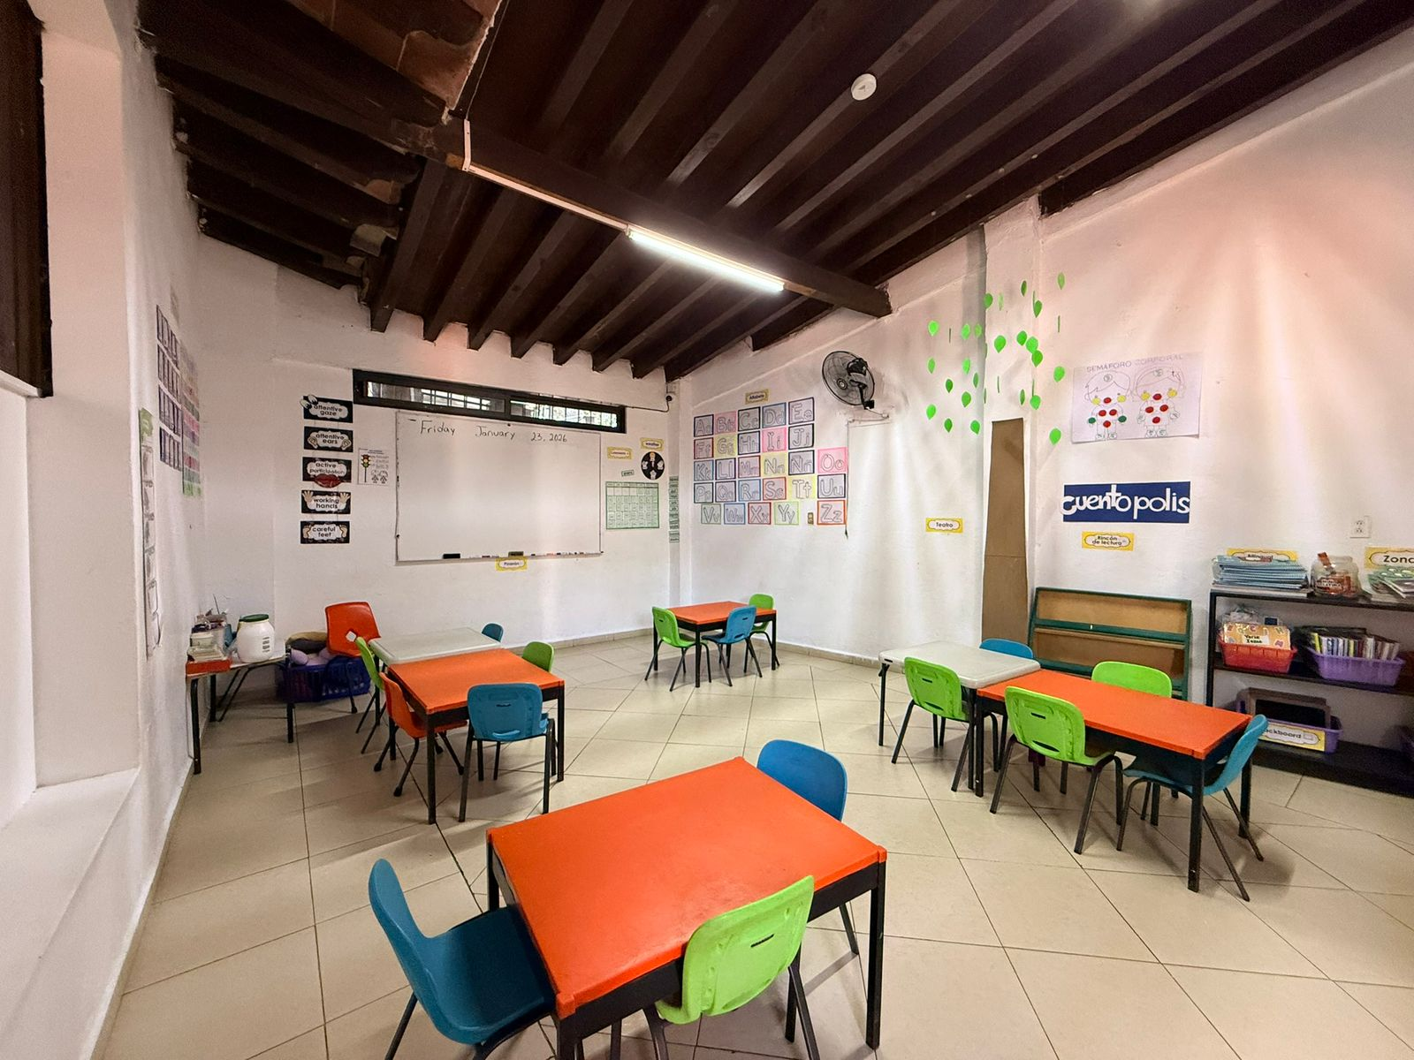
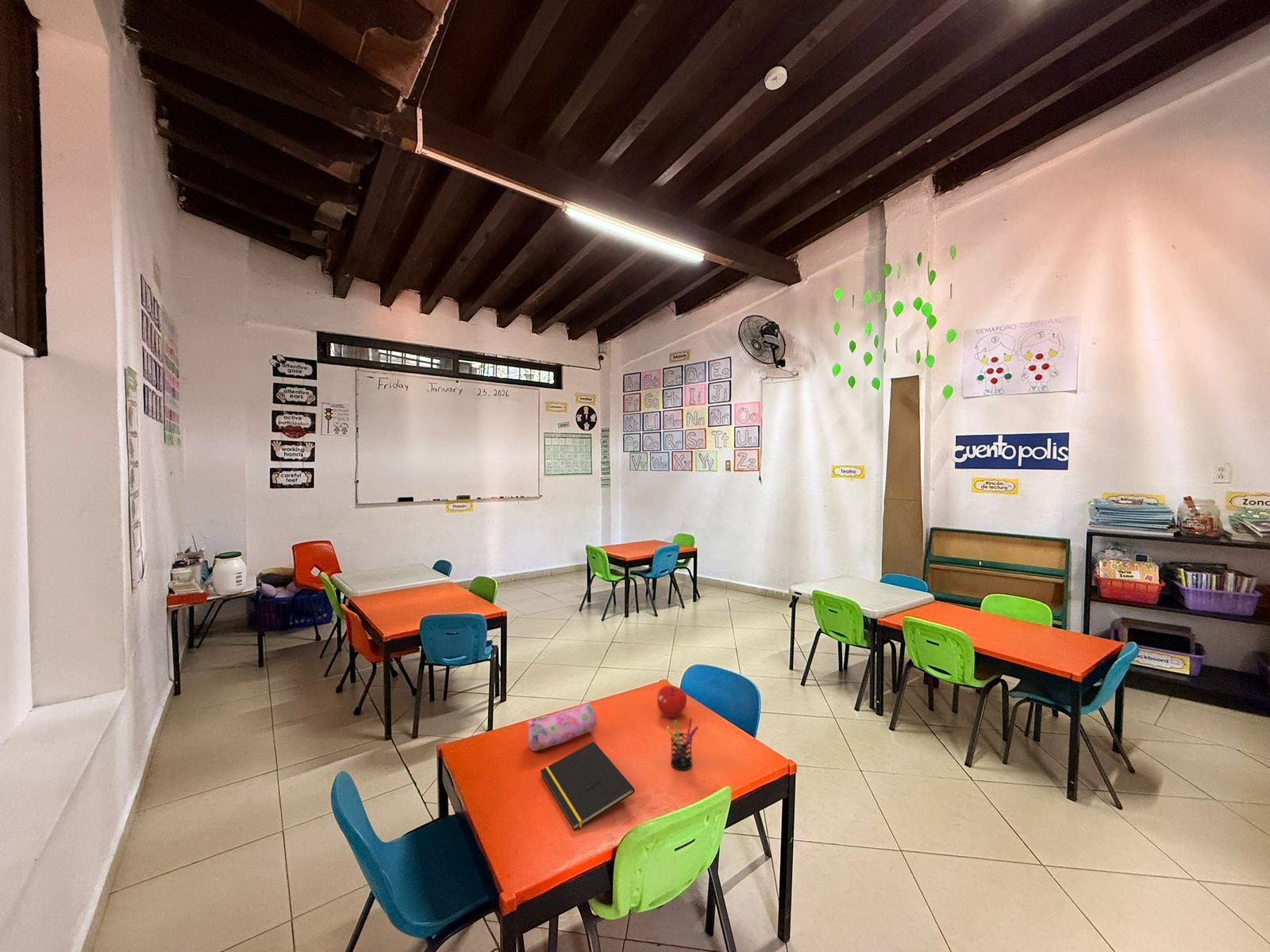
+ pen holder [666,717,698,771]
+ pencil case [526,702,598,752]
+ notepad [540,741,635,831]
+ fruit [656,685,687,718]
